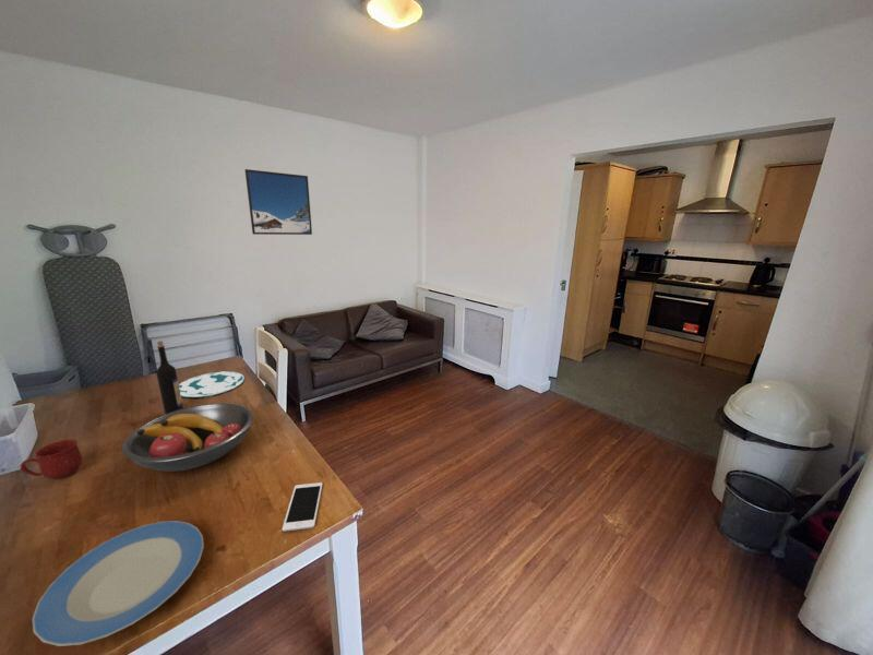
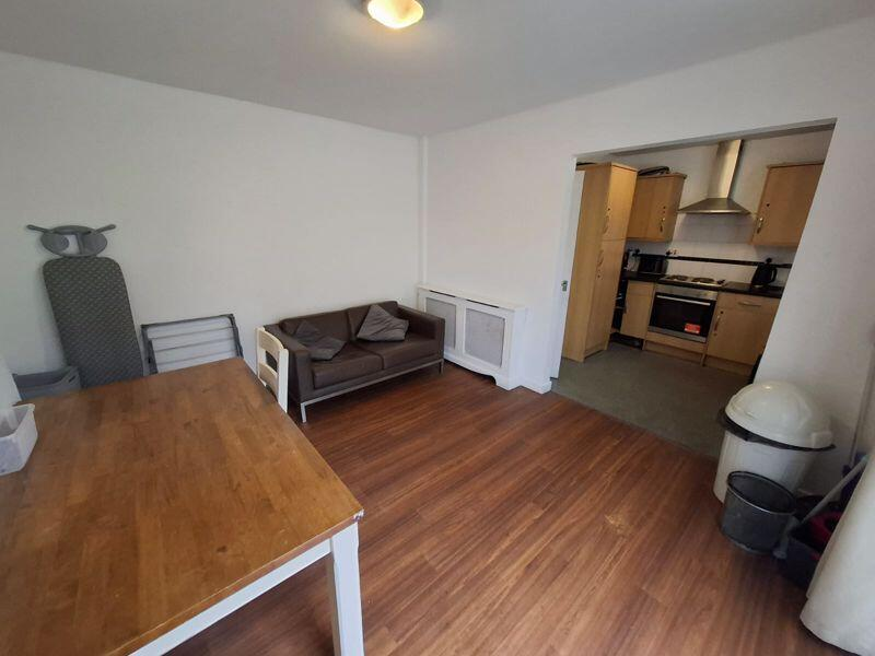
- cell phone [282,481,323,533]
- plate [32,520,205,647]
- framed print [244,168,313,236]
- wine bottle [155,341,184,415]
- fruit bowl [121,402,254,473]
- plate [179,370,246,398]
- mug [19,439,83,480]
